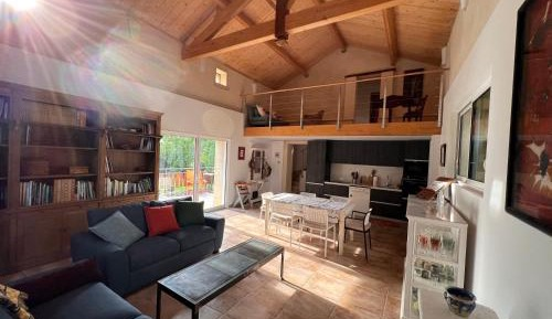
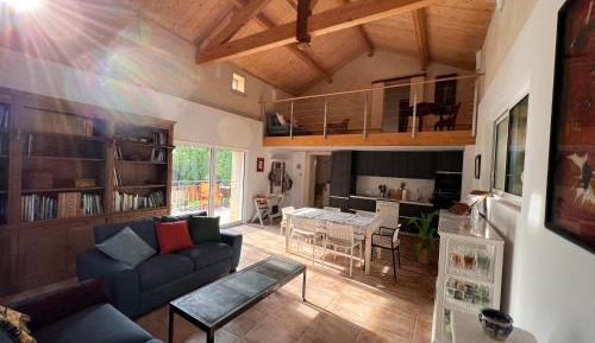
+ house plant [401,209,441,266]
